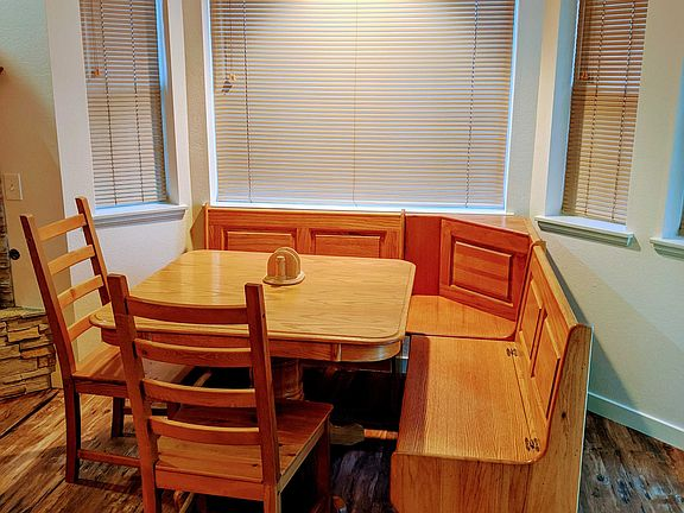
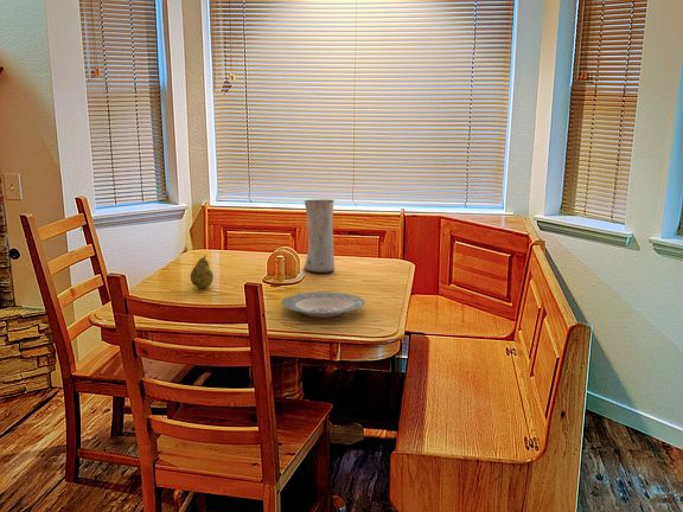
+ fruit [190,254,215,289]
+ plate [280,290,366,318]
+ vase [302,198,336,274]
